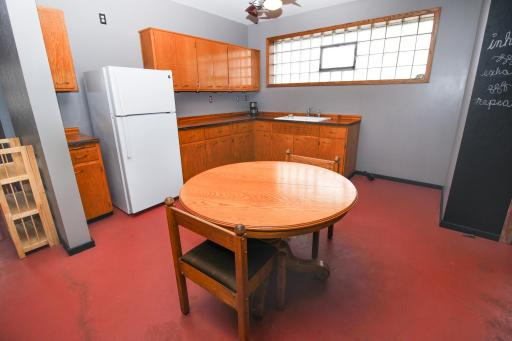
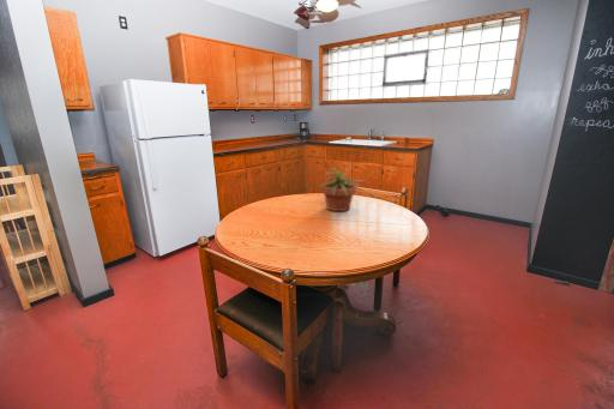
+ potted plant [313,166,369,212]
